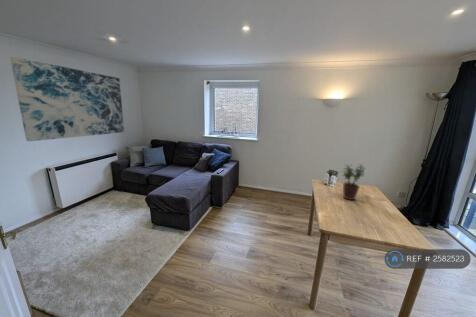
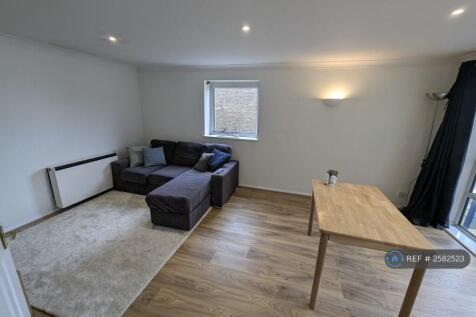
- potted plant [342,163,367,201]
- wall art [9,56,125,142]
